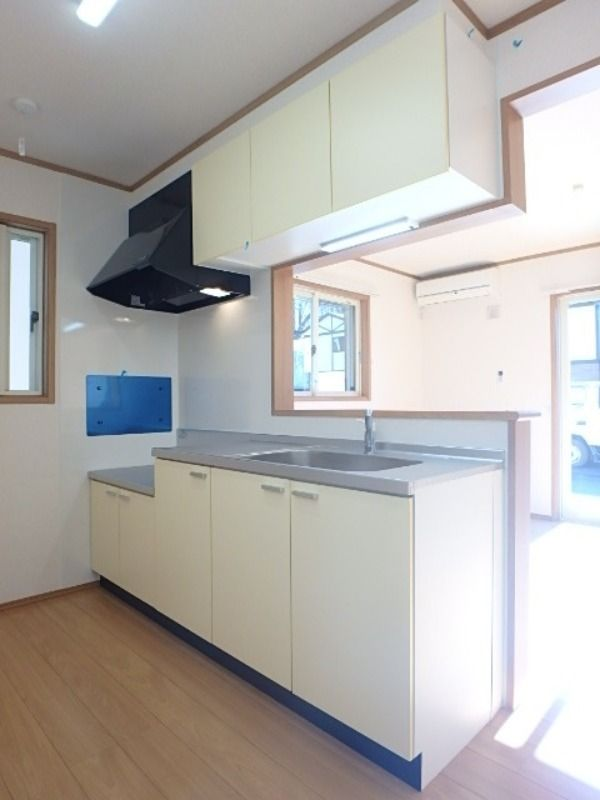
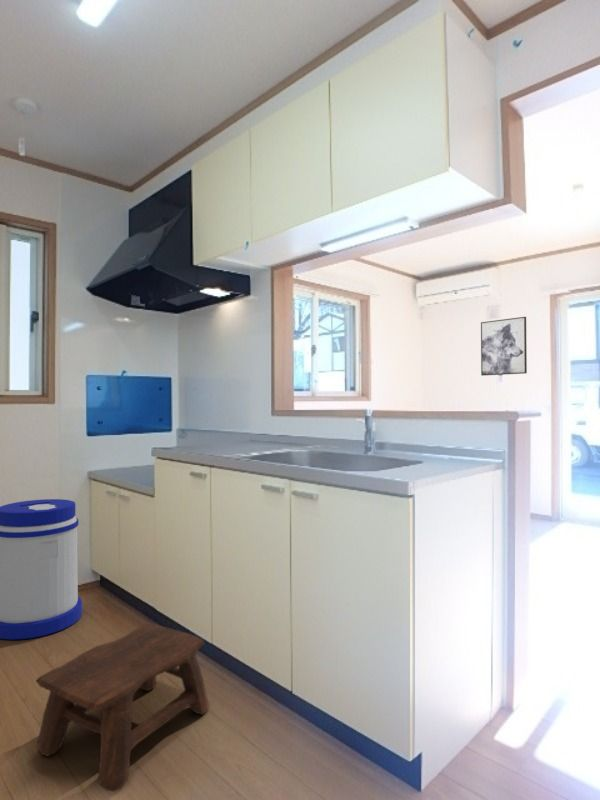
+ stool [35,623,210,793]
+ wall art [480,316,528,377]
+ trash can [0,498,83,641]
